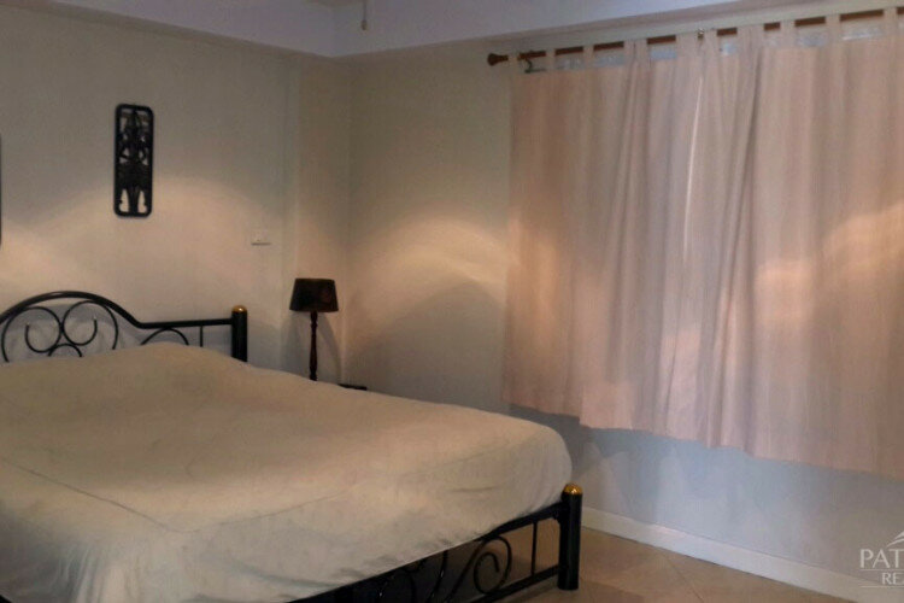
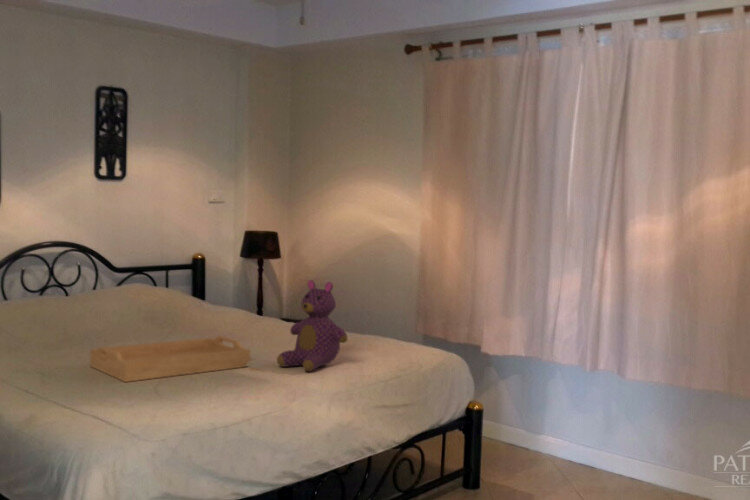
+ teddy bear [276,279,349,372]
+ serving tray [89,335,251,383]
